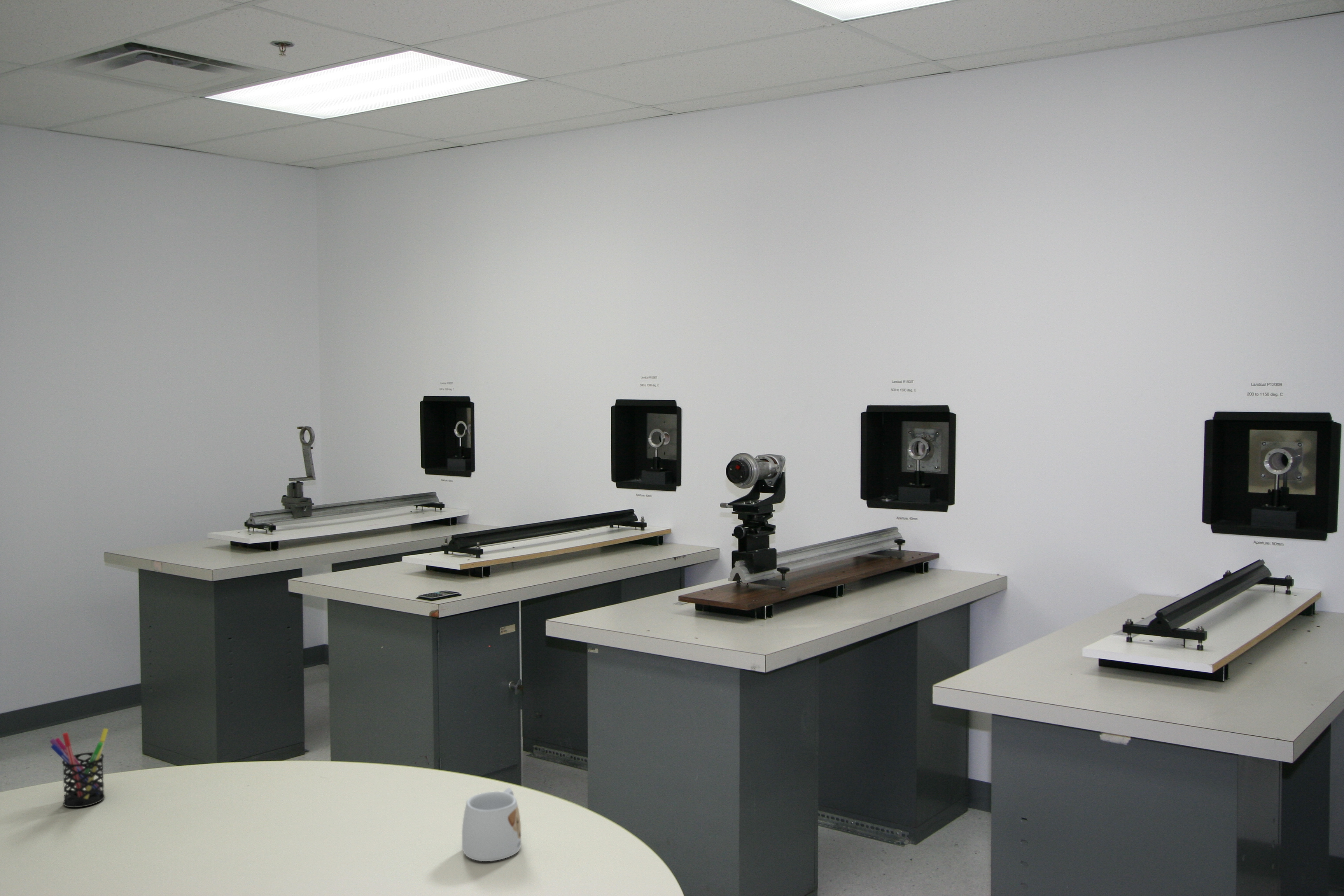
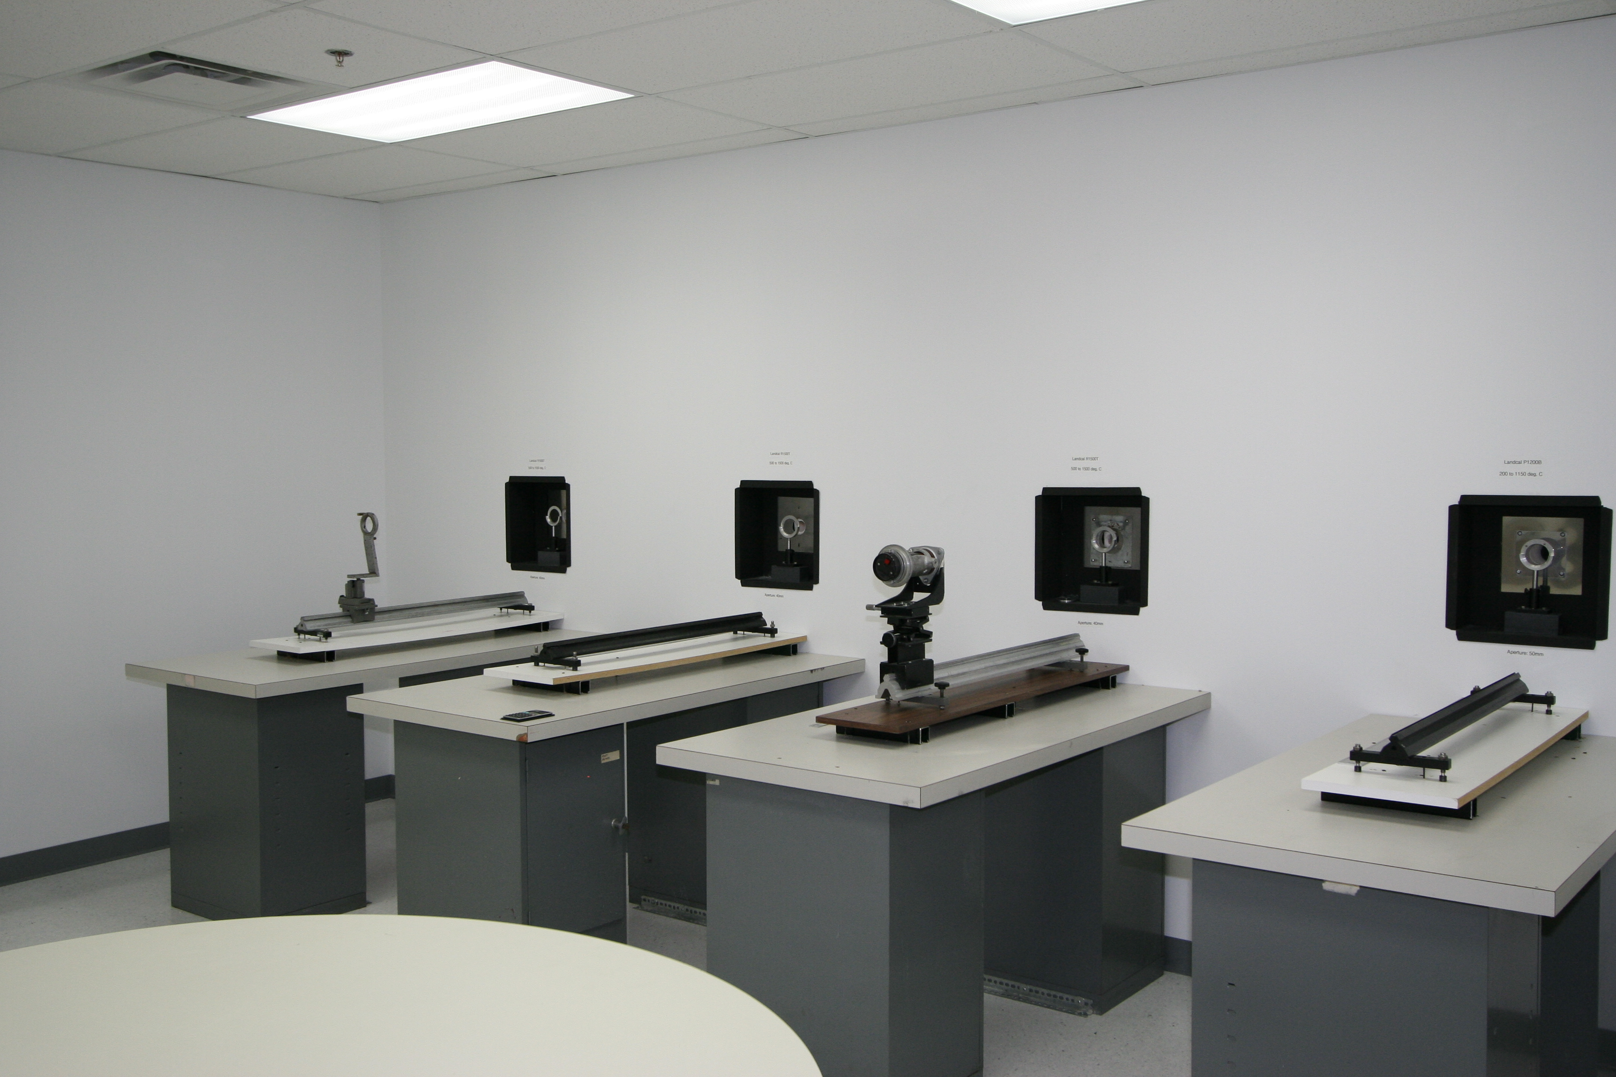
- pen holder [49,728,109,808]
- mug [462,787,521,862]
